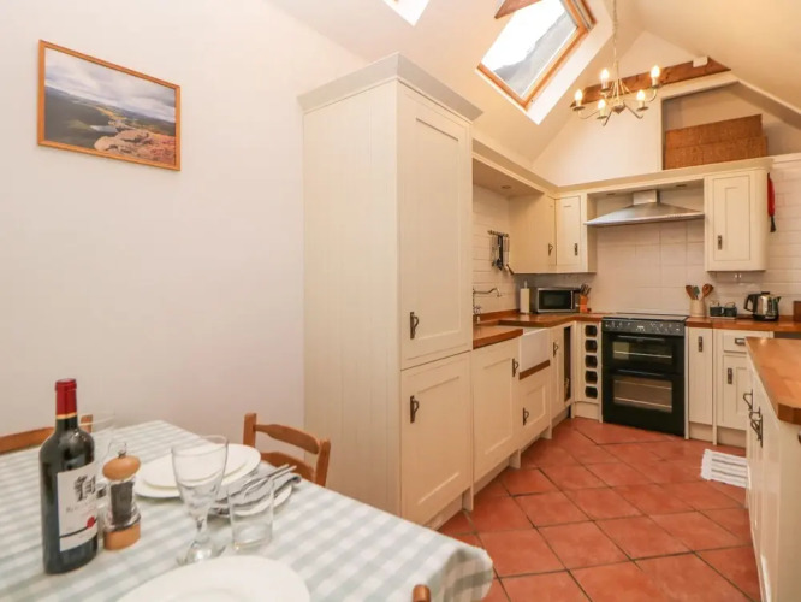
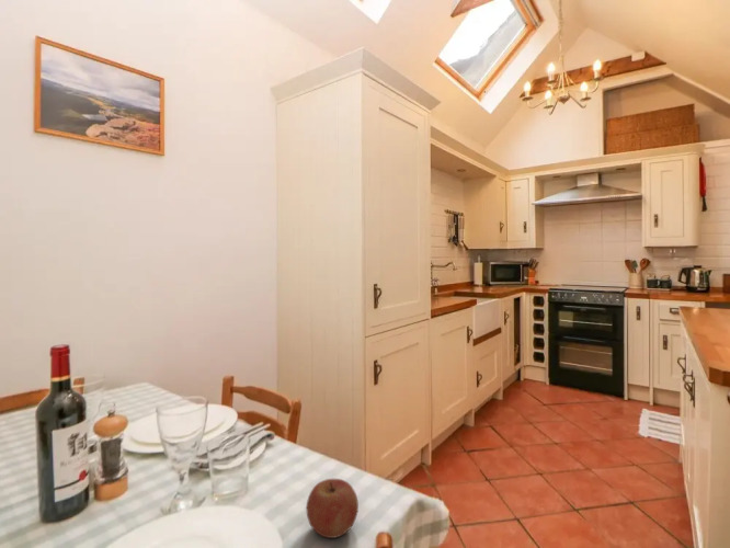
+ apple [306,478,360,539]
